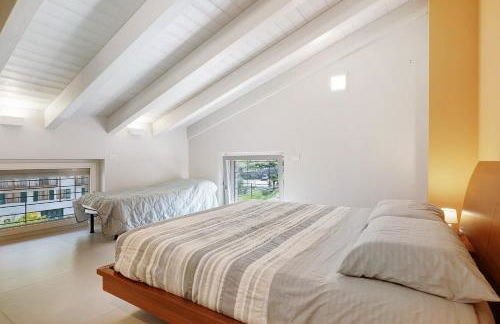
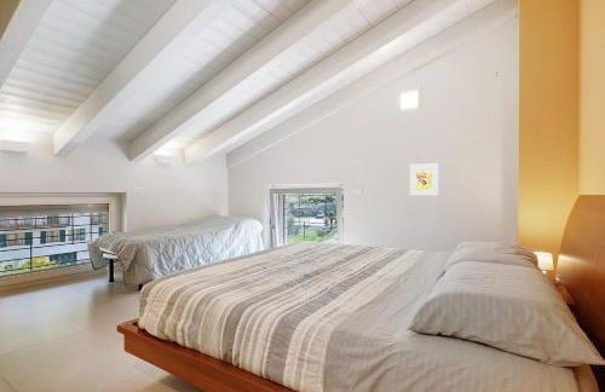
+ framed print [409,162,439,196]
